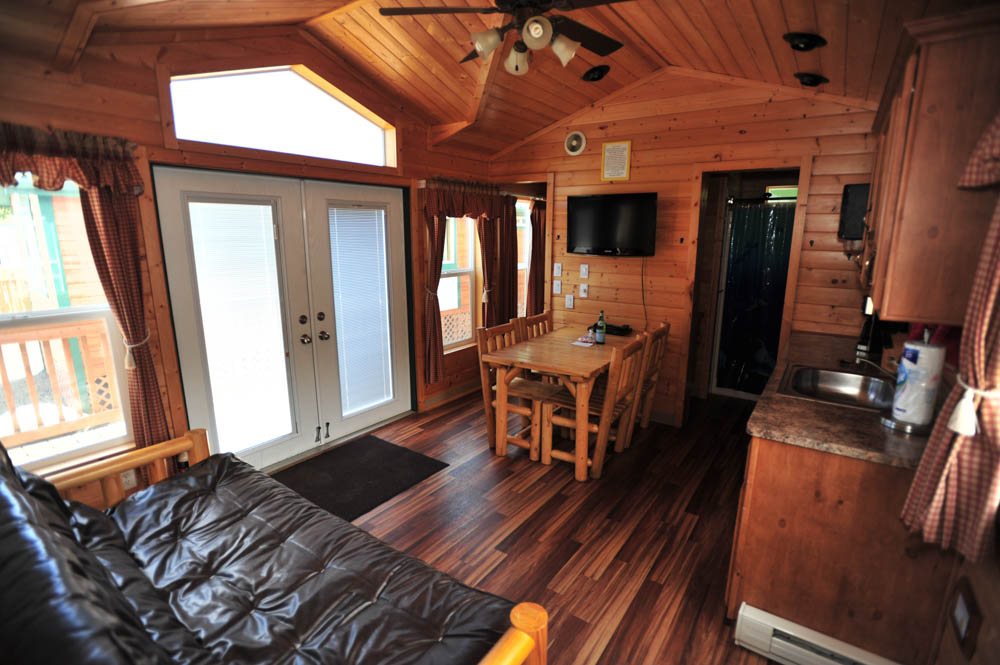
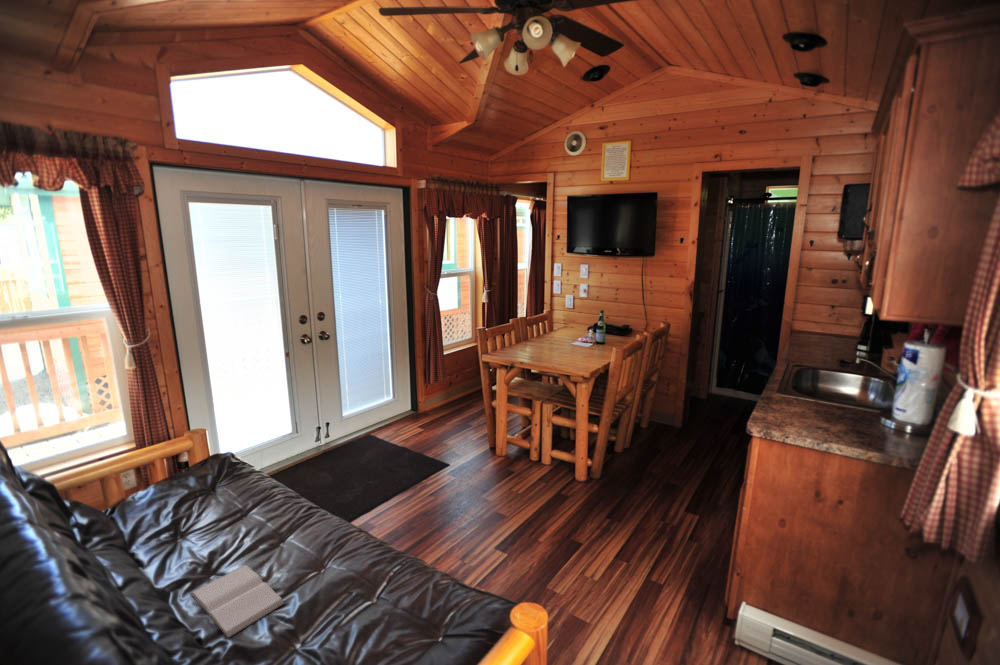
+ book [189,564,286,639]
